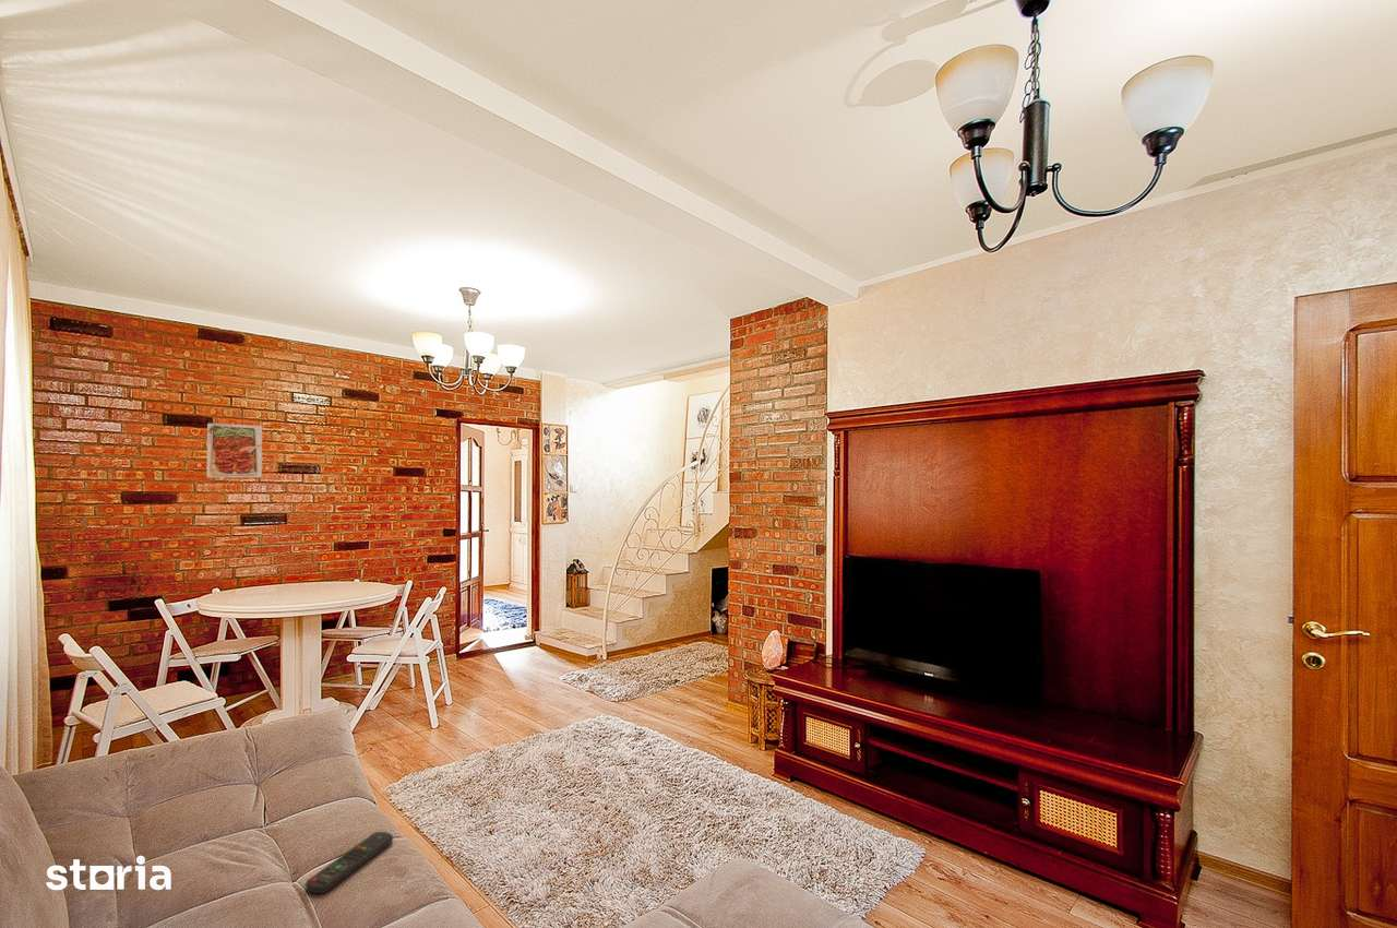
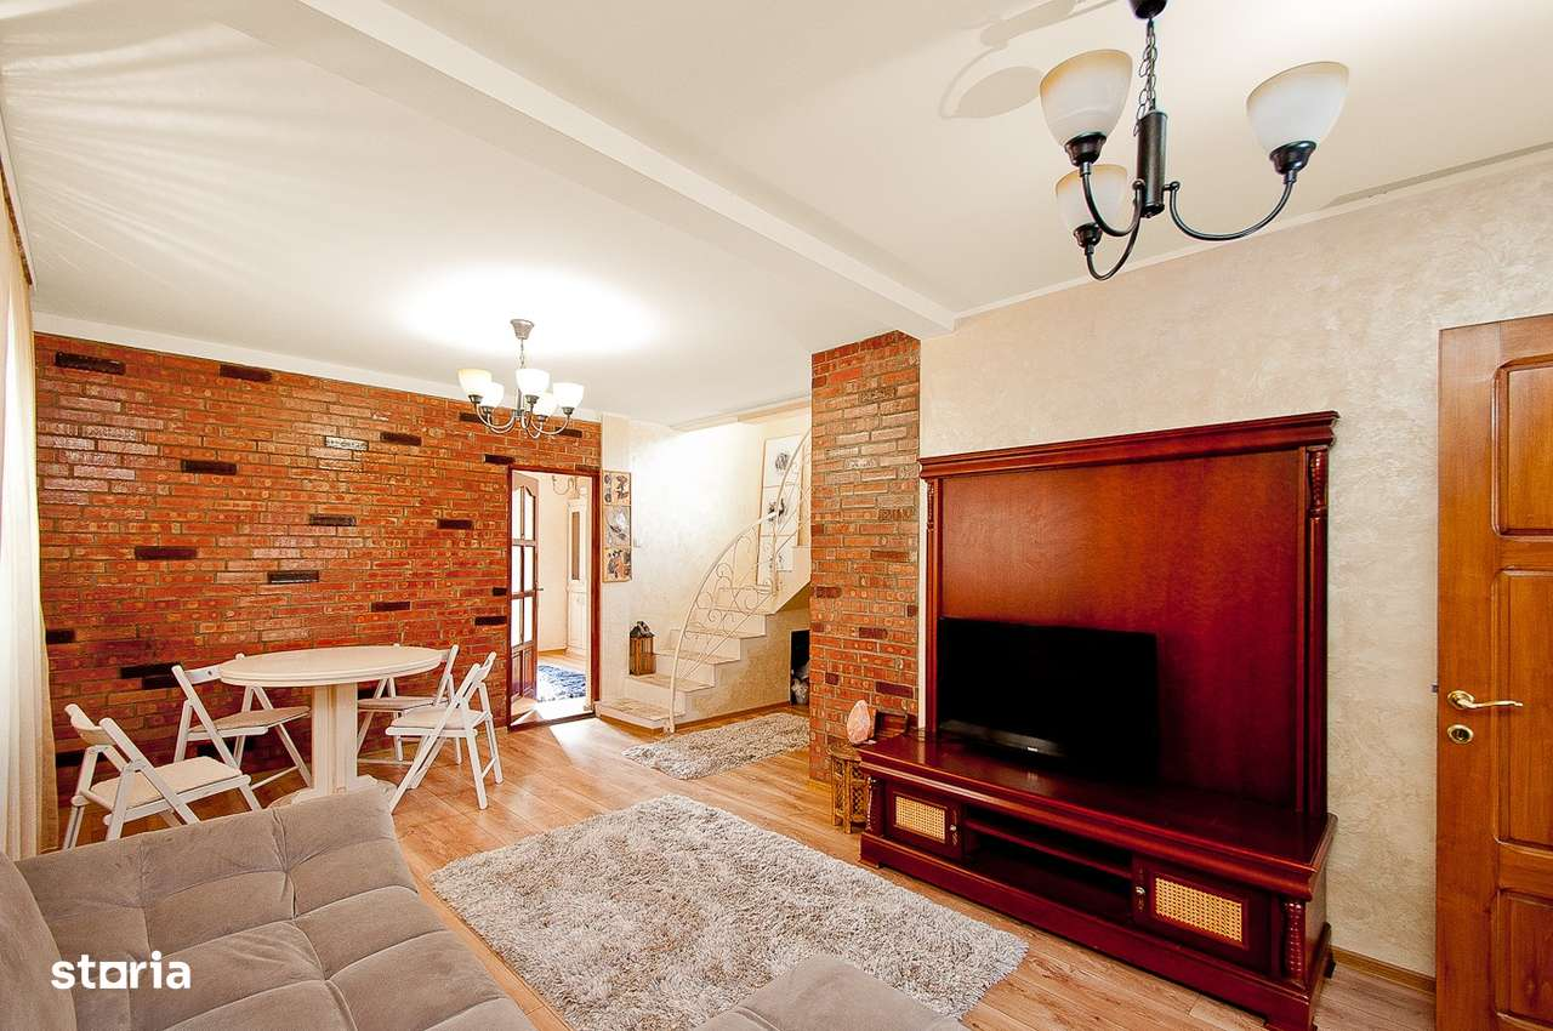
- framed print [205,423,263,478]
- remote control [306,831,394,894]
